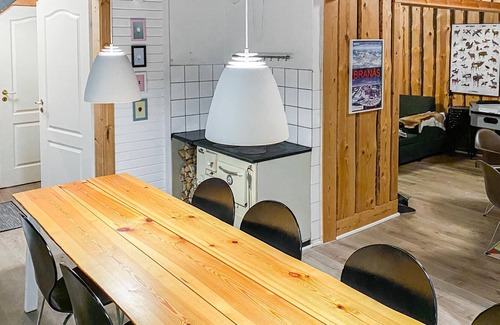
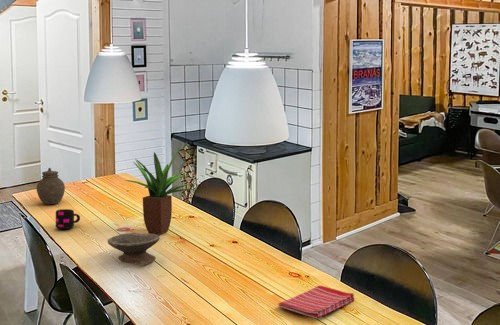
+ potted plant [125,150,198,235]
+ bowl [106,232,161,266]
+ mug [55,208,81,230]
+ jar [36,167,66,205]
+ dish towel [277,285,356,320]
